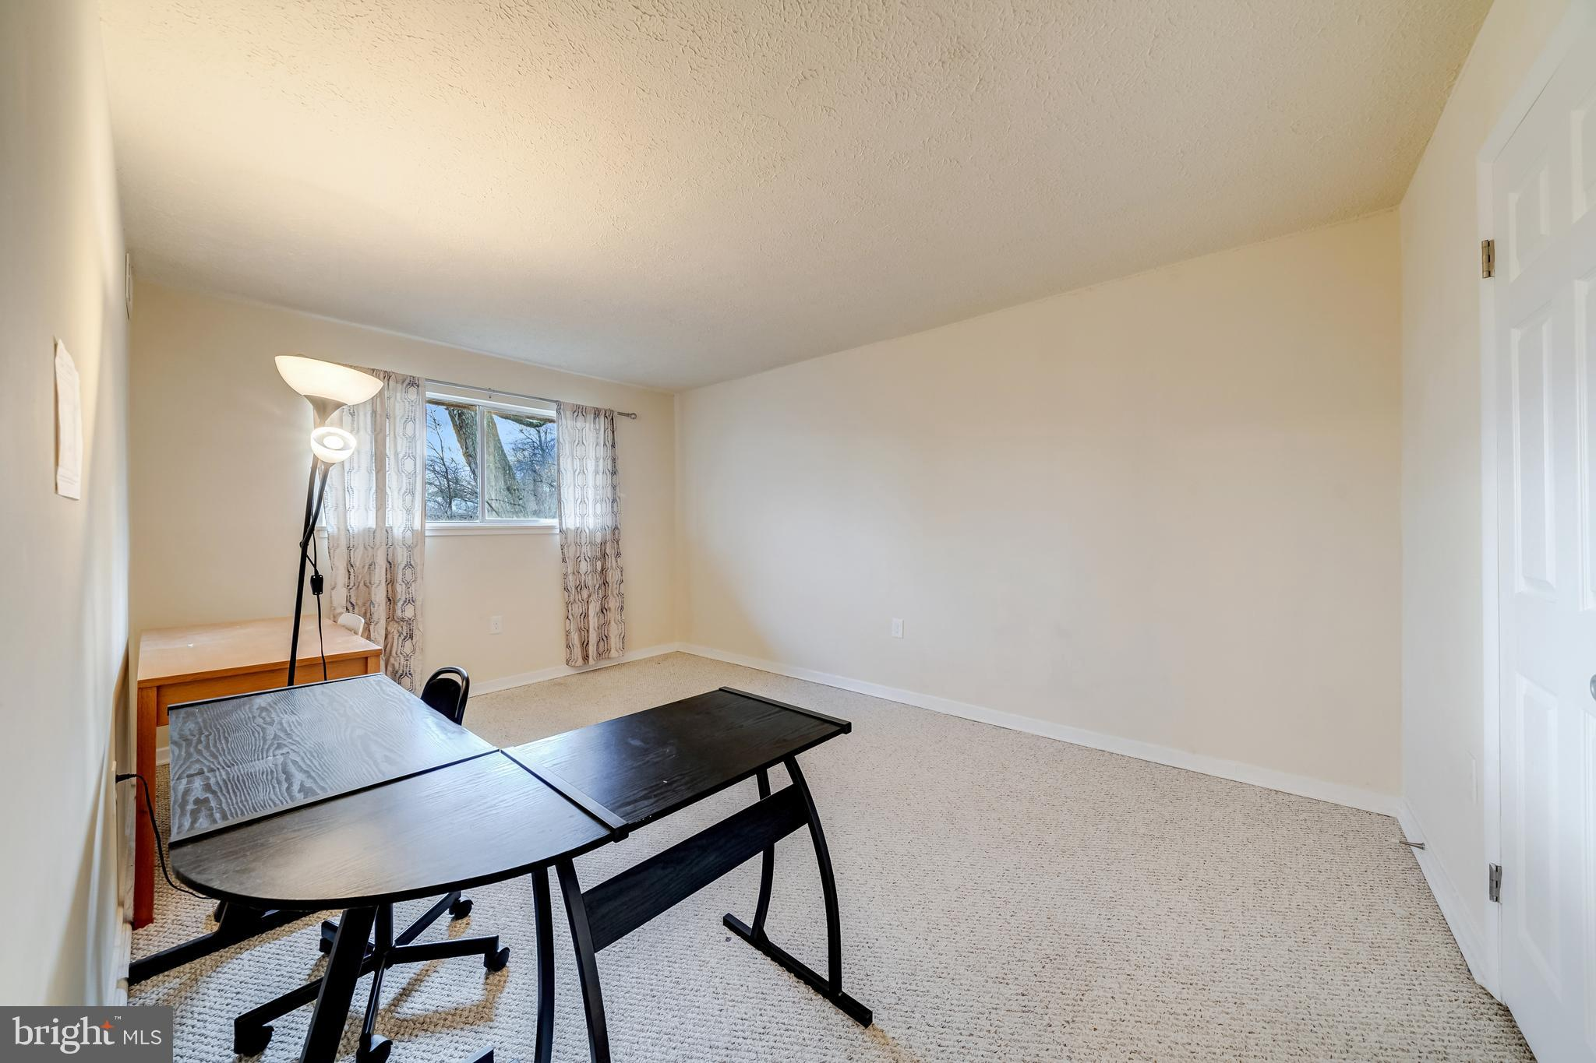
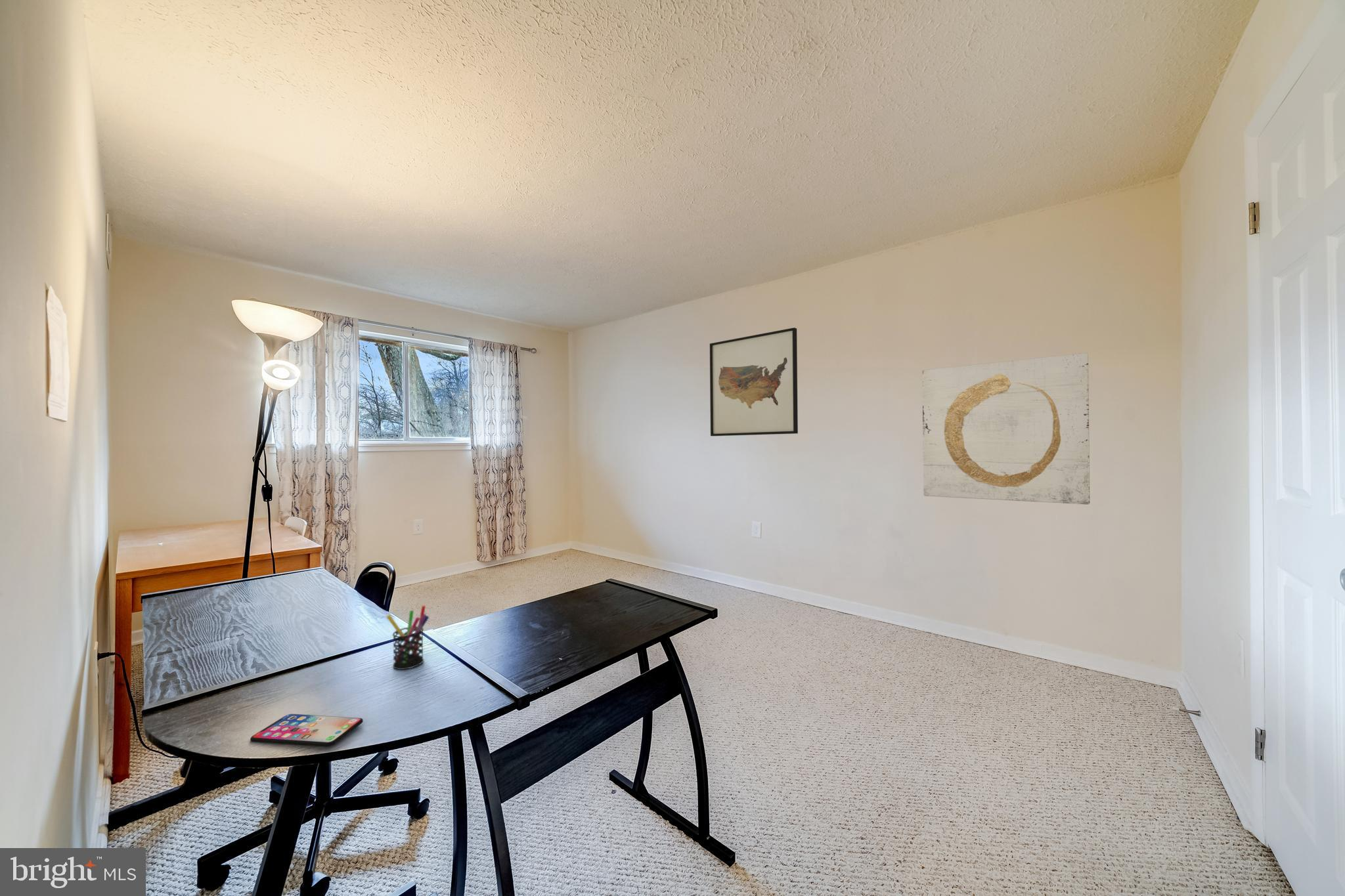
+ wall art [921,352,1091,505]
+ wall art [709,327,799,437]
+ smartphone [250,714,364,747]
+ pen holder [386,605,430,670]
